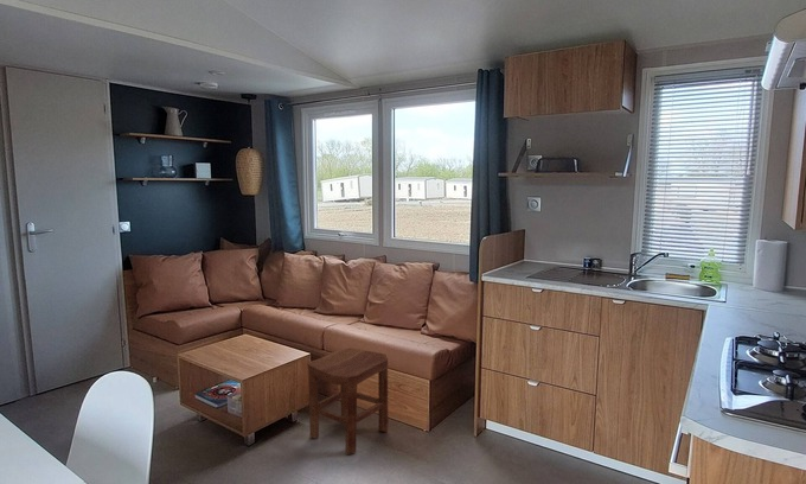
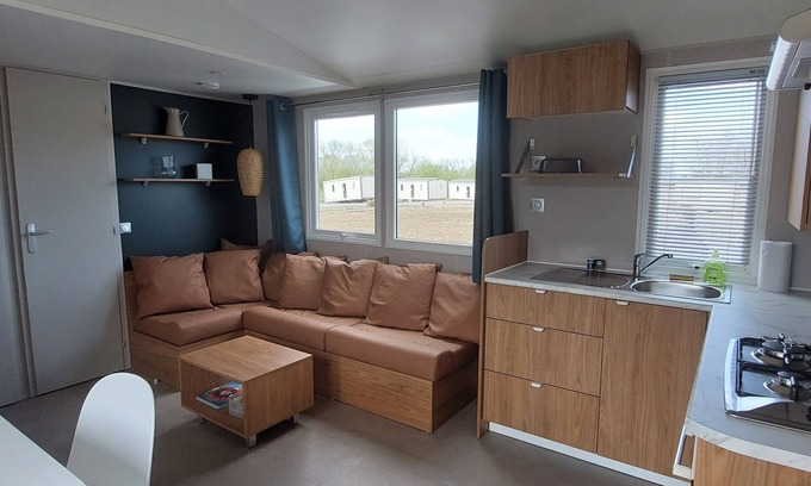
- stool [306,348,389,456]
